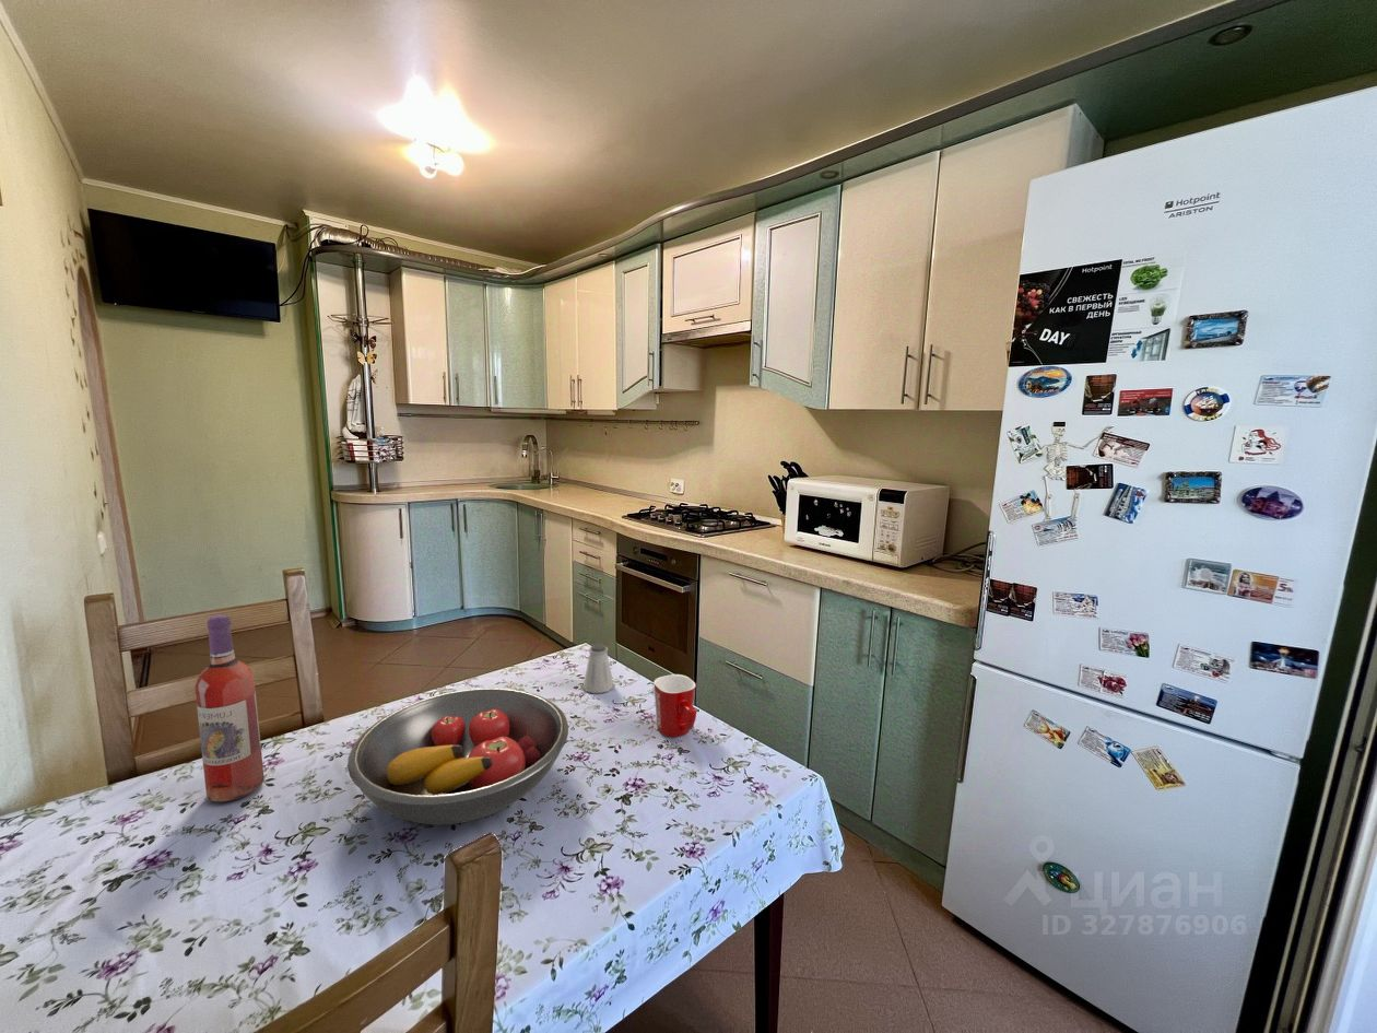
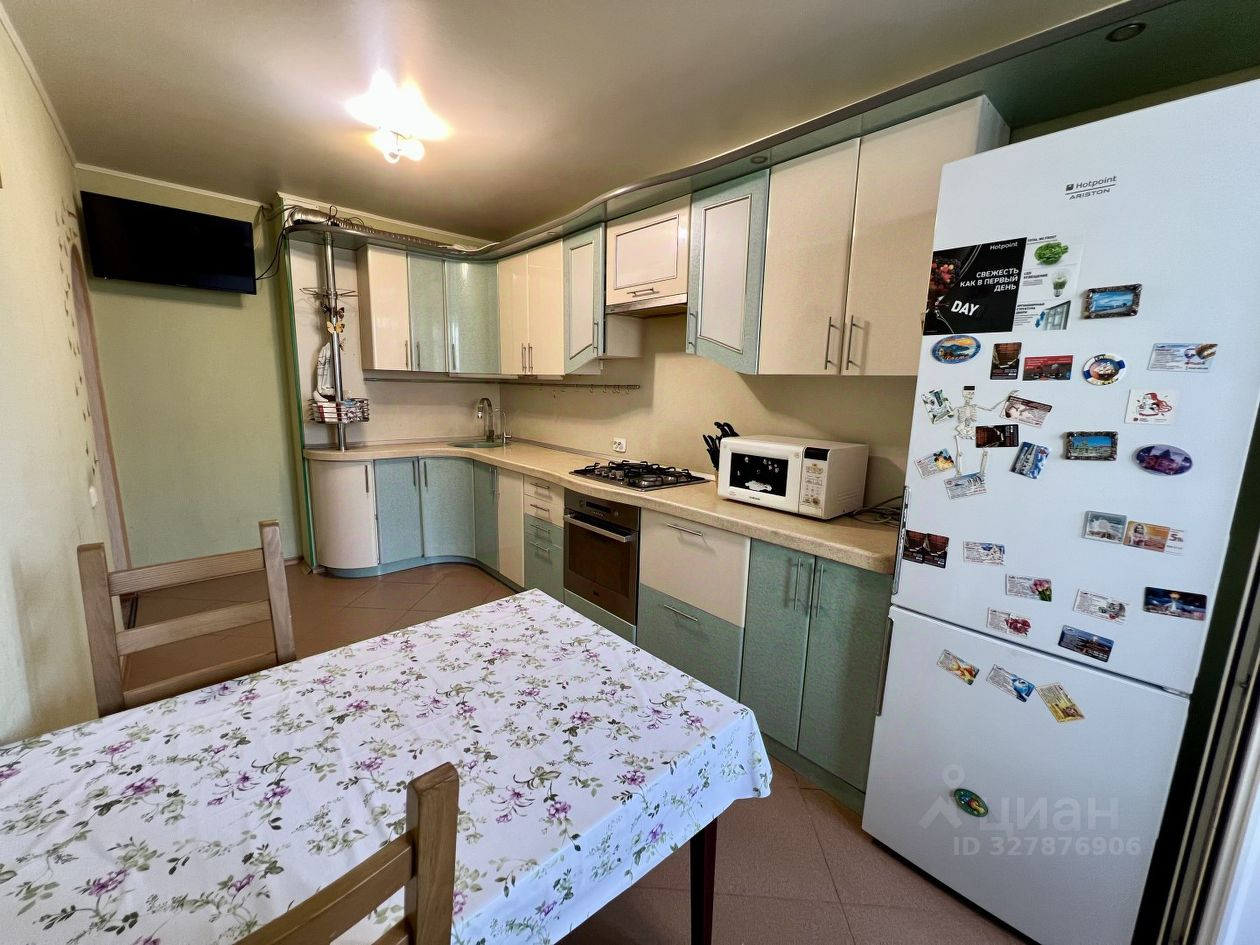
- mug [652,673,697,738]
- saltshaker [581,643,614,694]
- wine bottle [193,613,266,802]
- fruit bowl [346,688,569,825]
